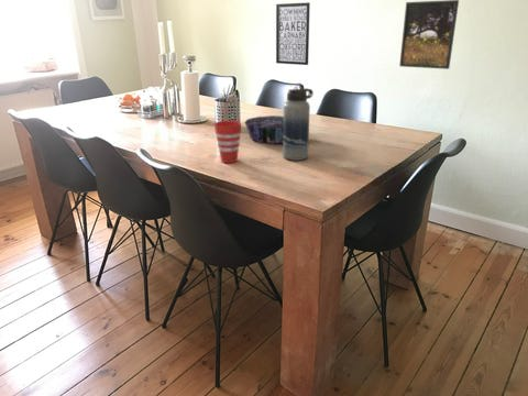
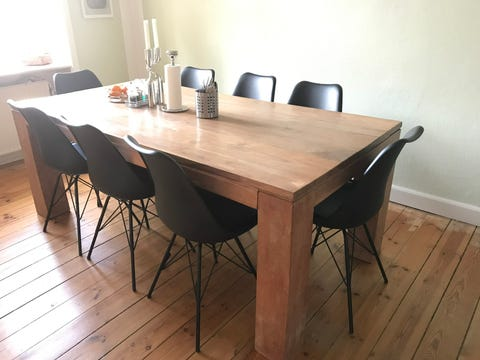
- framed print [398,0,460,70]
- cup [213,120,242,164]
- decorative bowl [243,114,284,144]
- water bottle [282,86,315,162]
- wall art [275,1,311,66]
